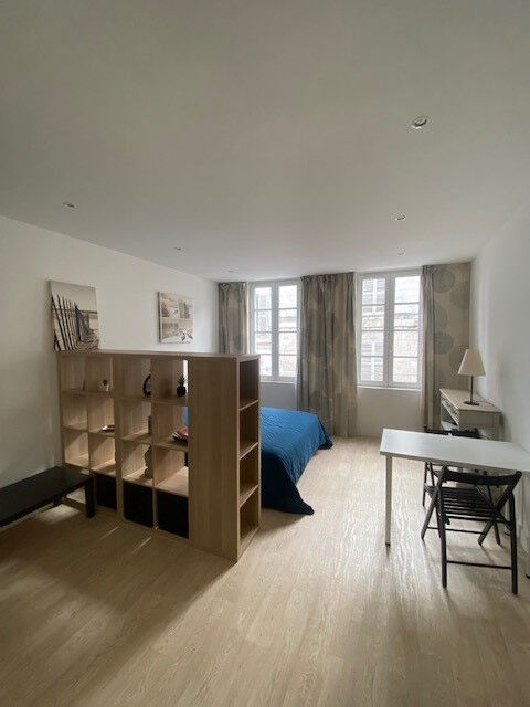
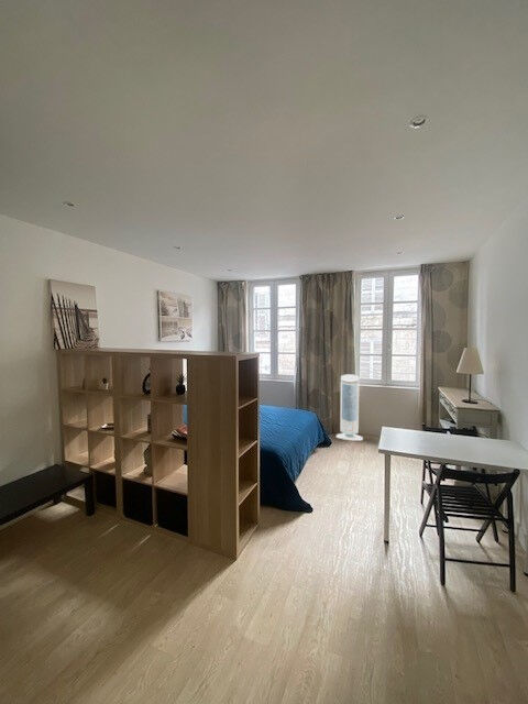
+ air purifier [334,373,364,442]
